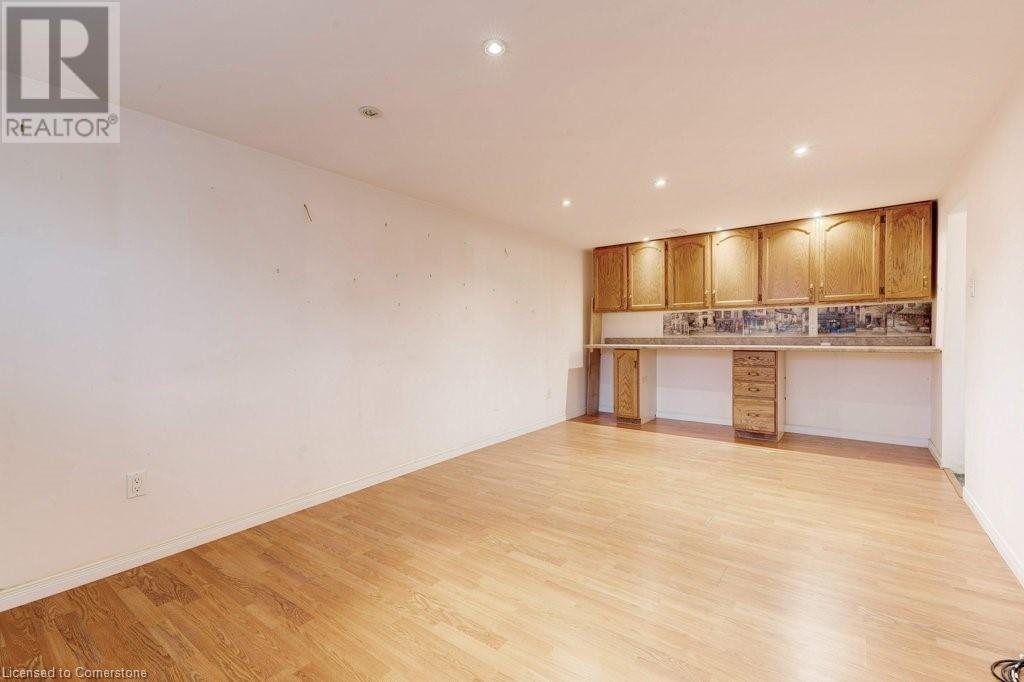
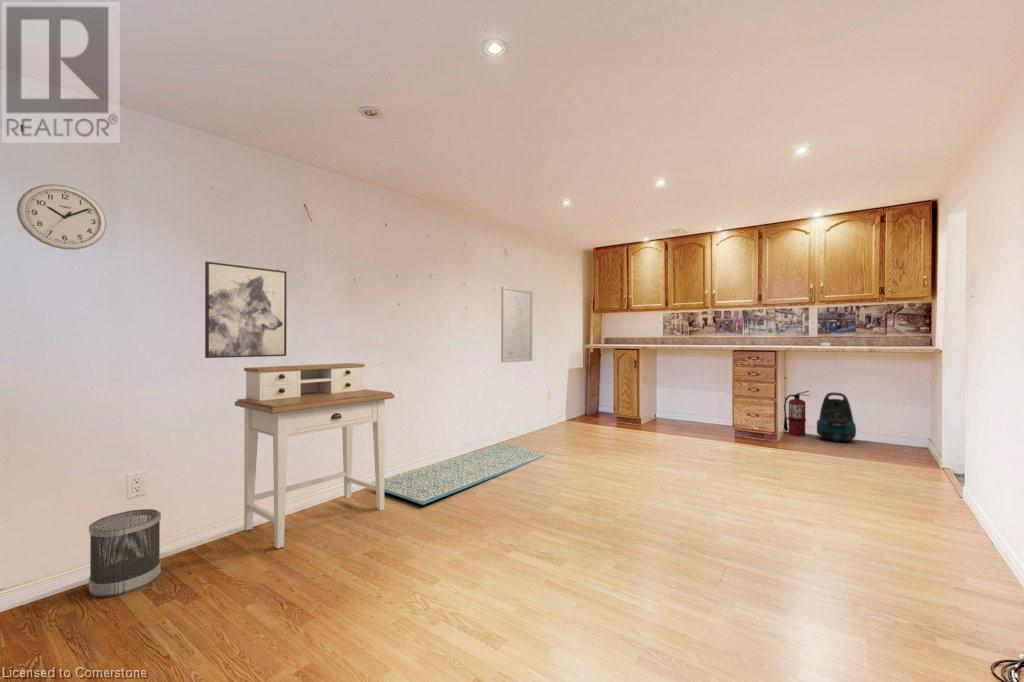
+ fire extinguisher [783,390,810,437]
+ desk [234,362,395,550]
+ wall clock [16,183,108,251]
+ wall art [204,261,287,359]
+ rug [370,442,547,506]
+ vacuum cleaner [816,392,857,443]
+ wastebasket [88,508,162,598]
+ wall art [500,285,534,364]
